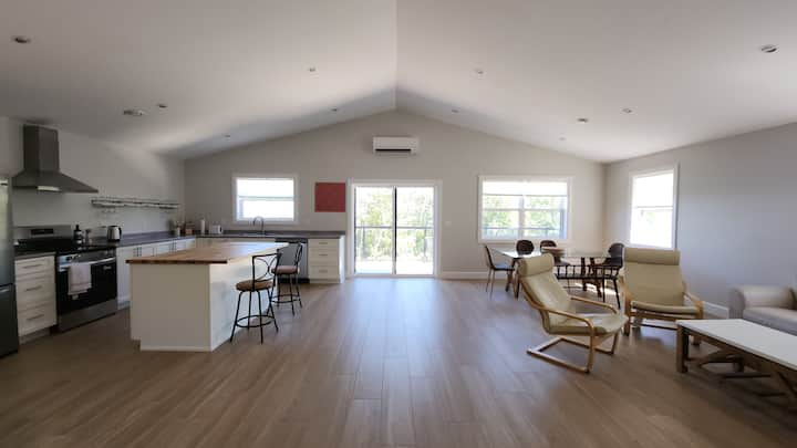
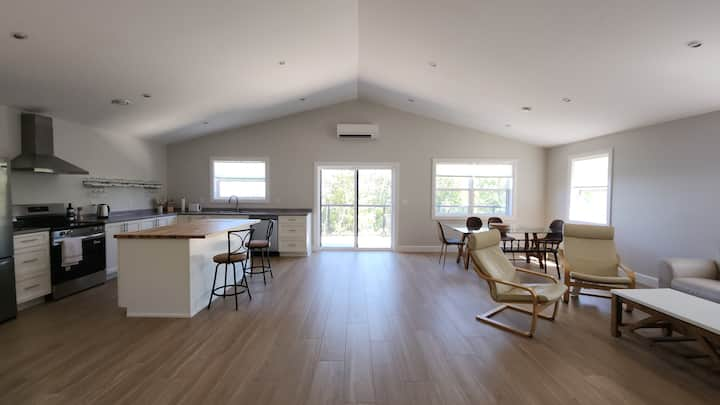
- wall panel [313,181,346,213]
